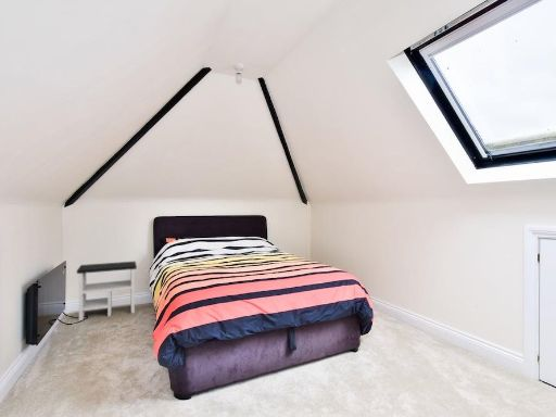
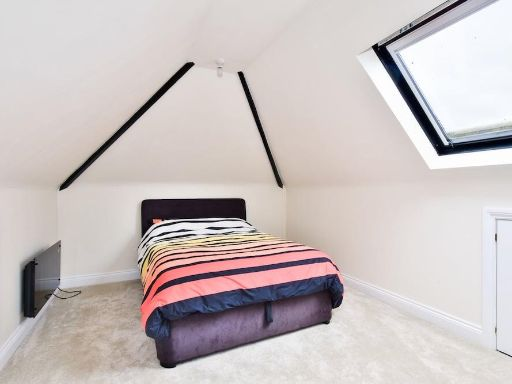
- side table [76,261,138,321]
